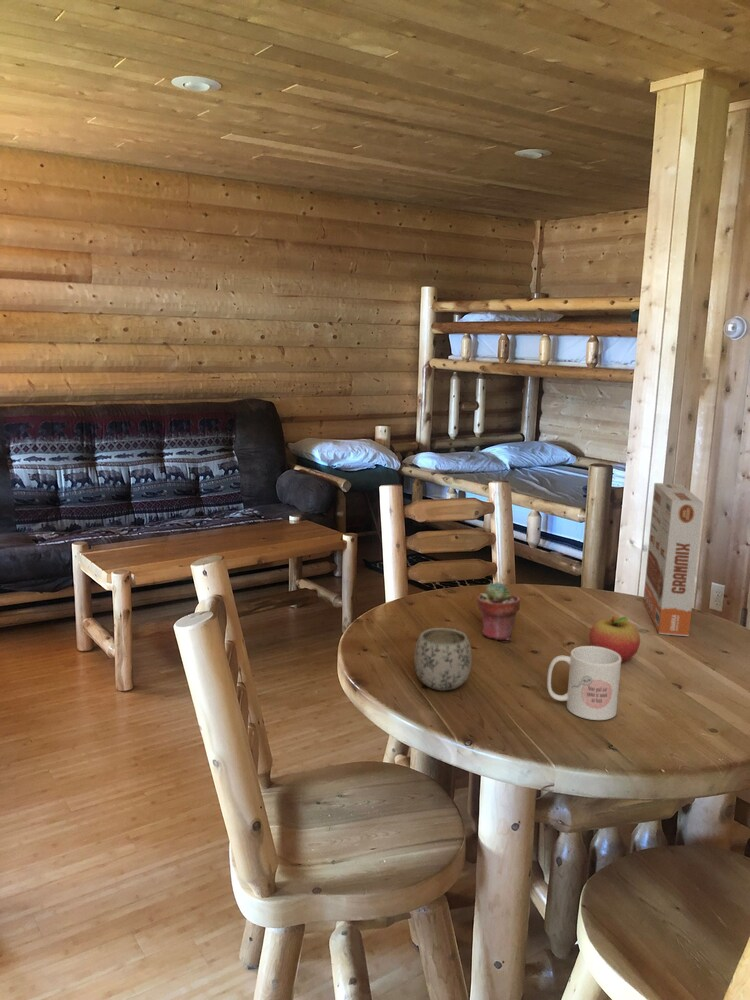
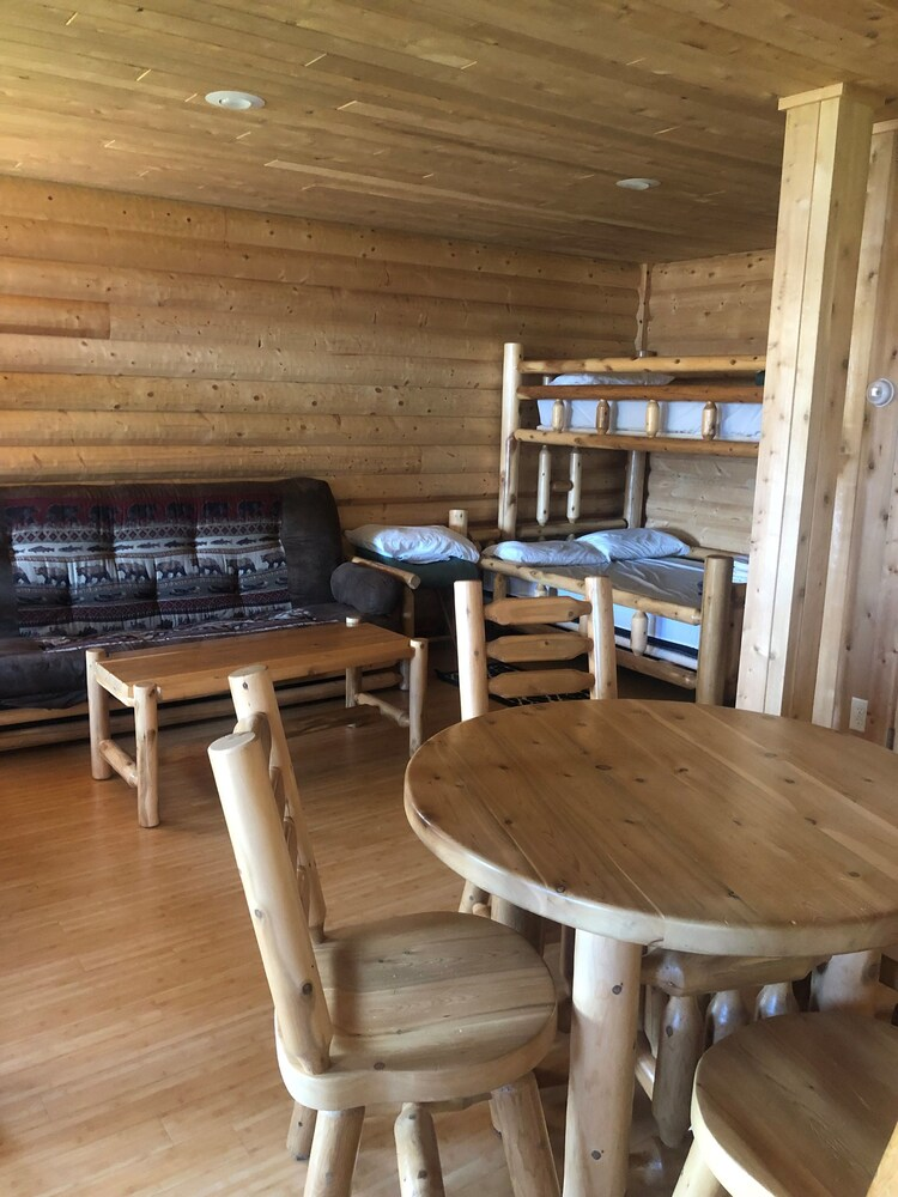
- cereal box [642,482,704,637]
- mug [413,627,473,691]
- mug [546,645,622,721]
- potted succulent [476,581,521,641]
- fruit [588,615,641,664]
